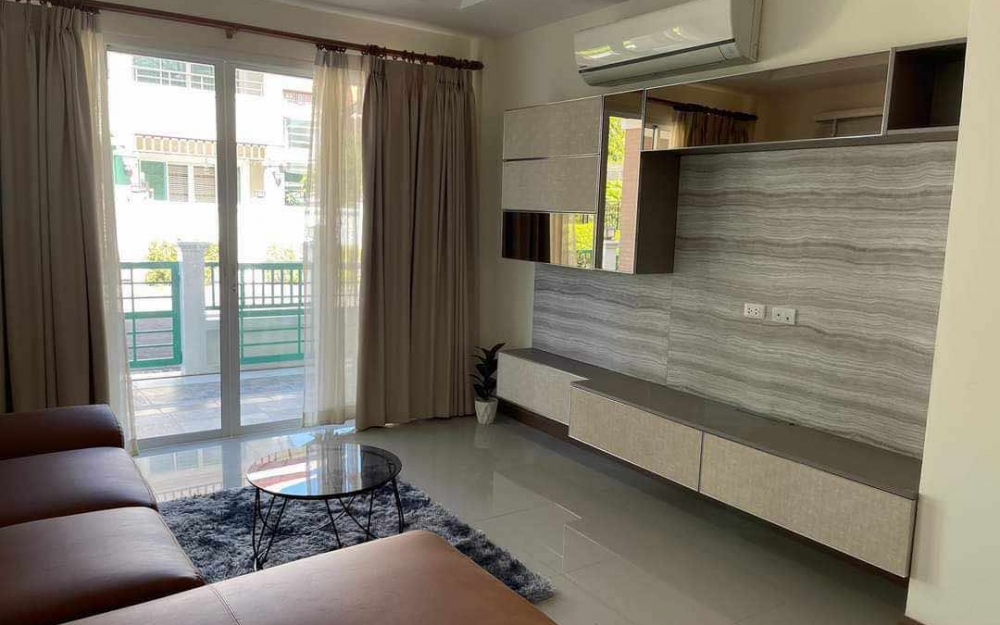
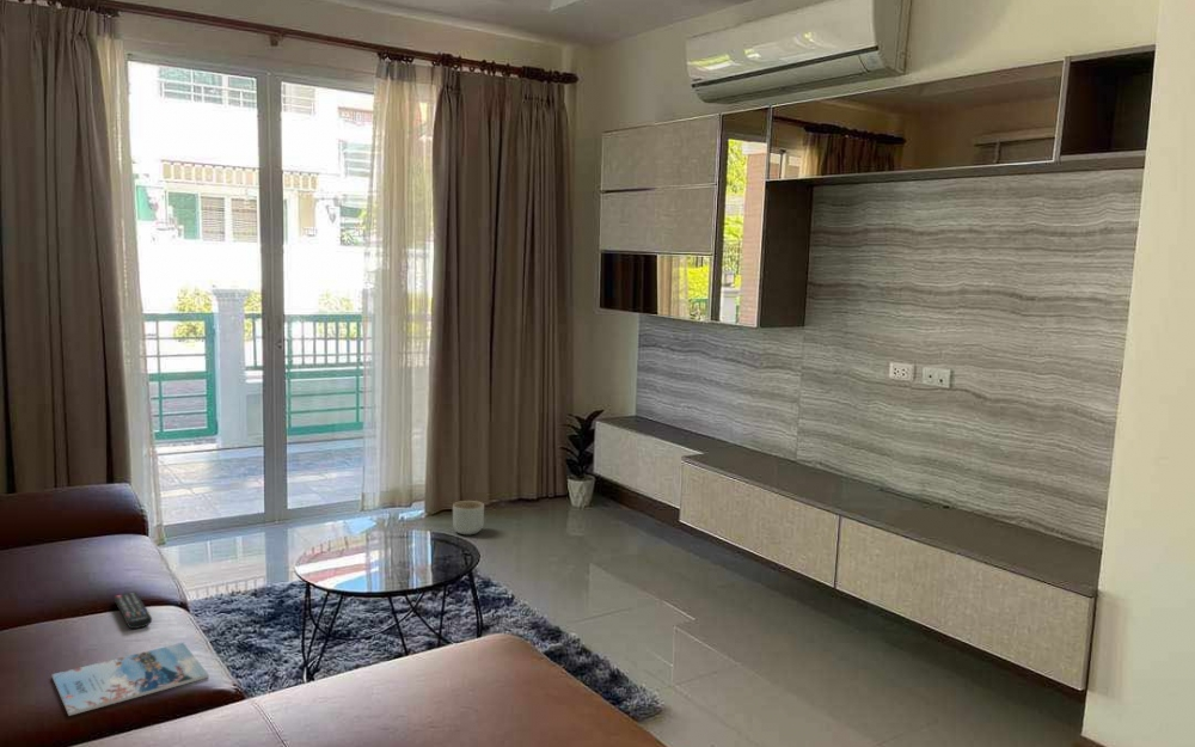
+ planter [452,500,485,535]
+ magazine [51,642,210,717]
+ remote control [112,590,153,630]
